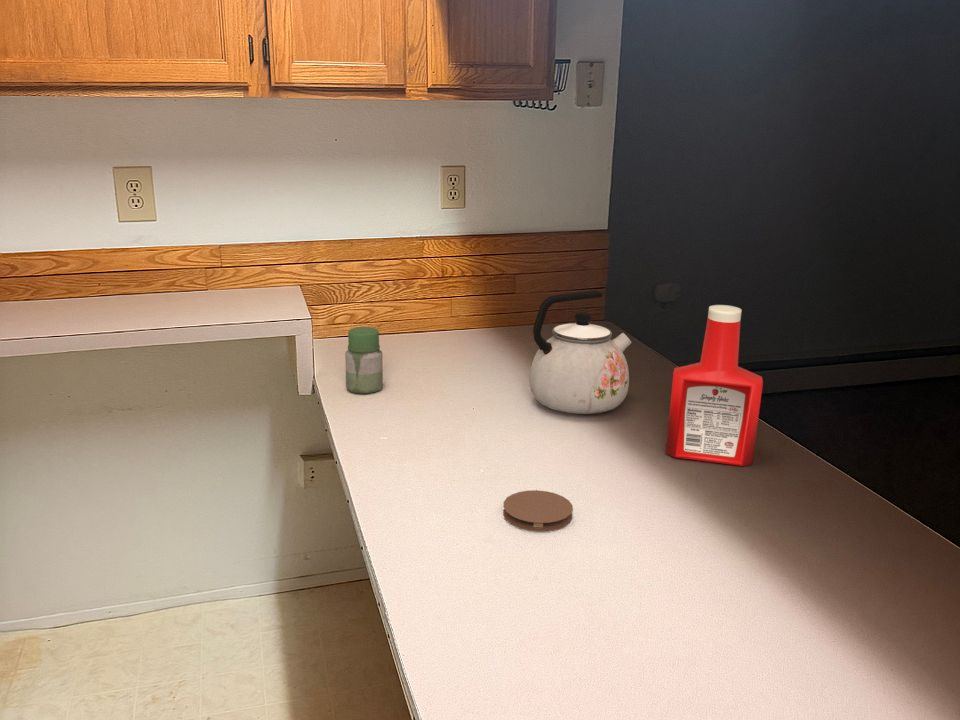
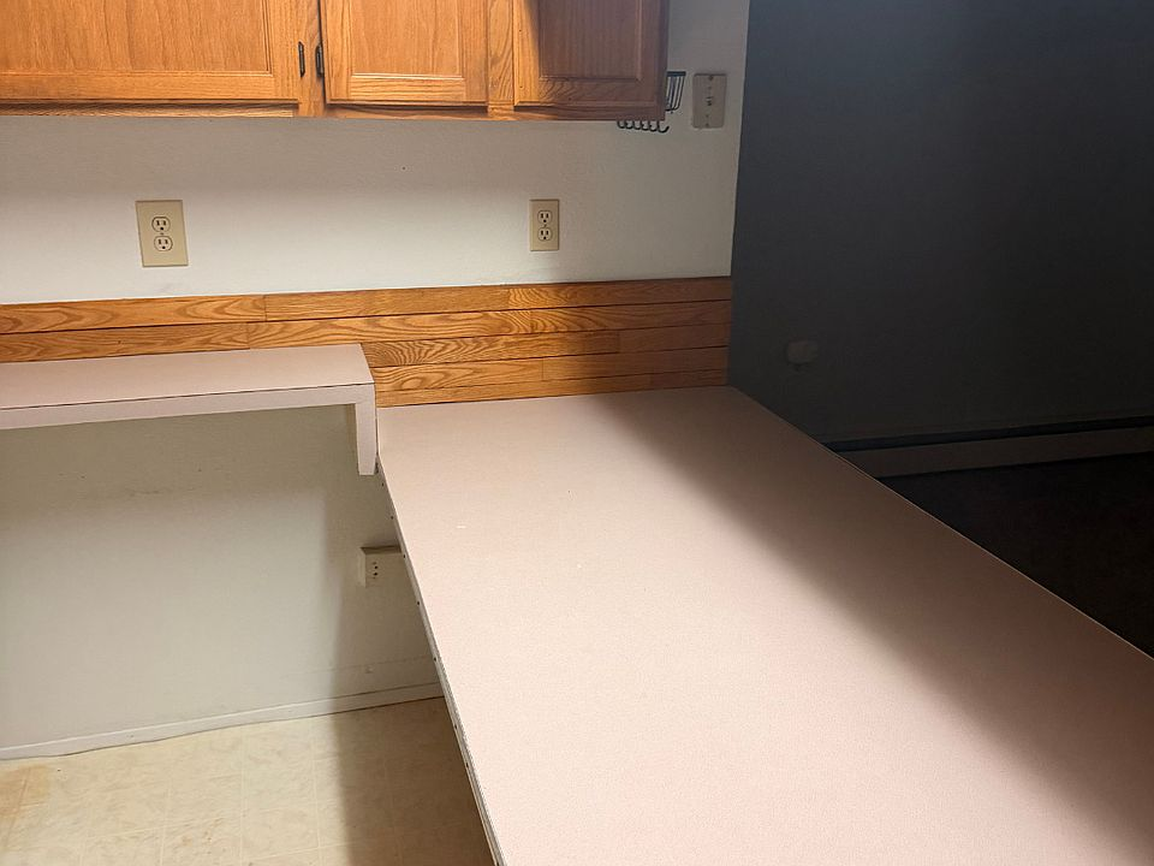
- soap bottle [665,304,764,467]
- kettle [529,289,632,415]
- coaster [502,489,574,533]
- jar [344,326,384,394]
